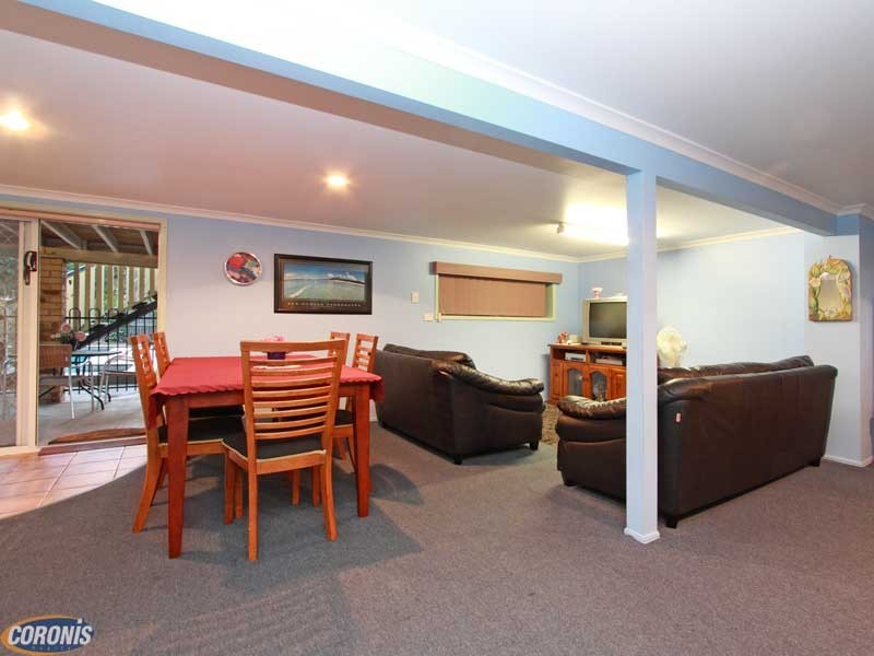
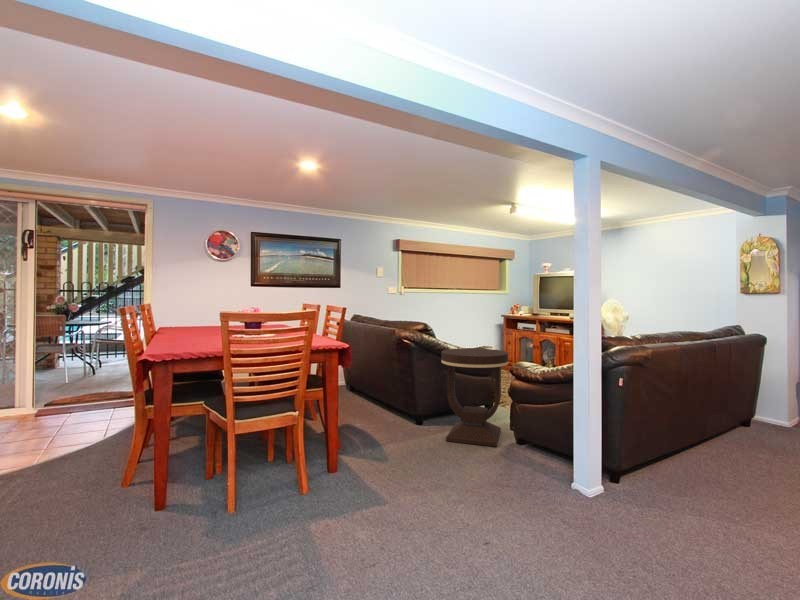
+ side table [441,347,509,448]
